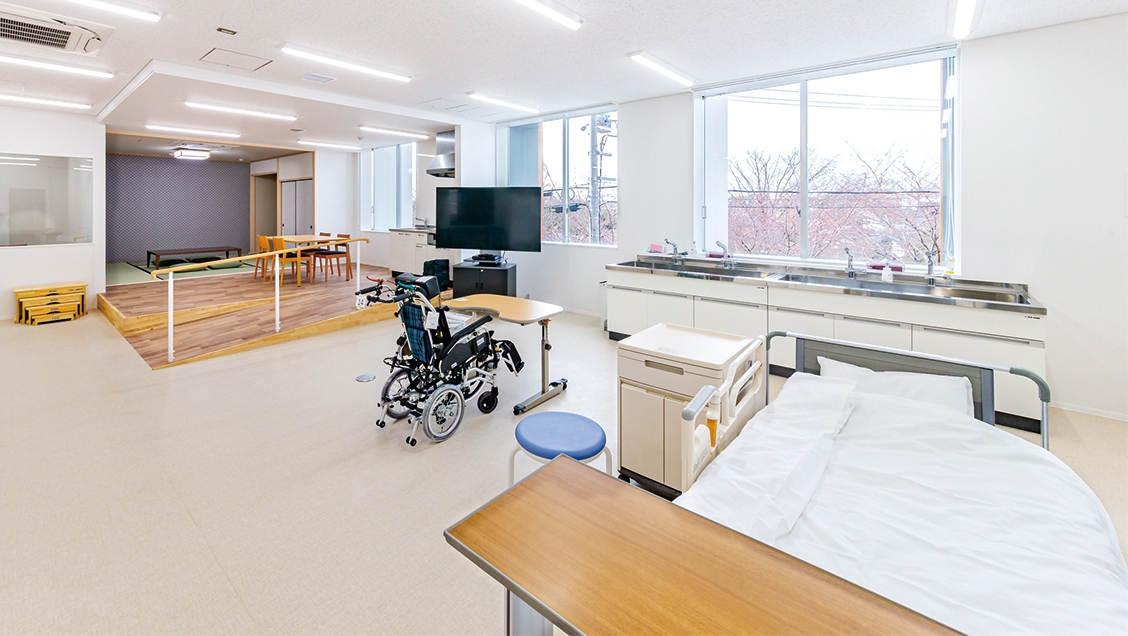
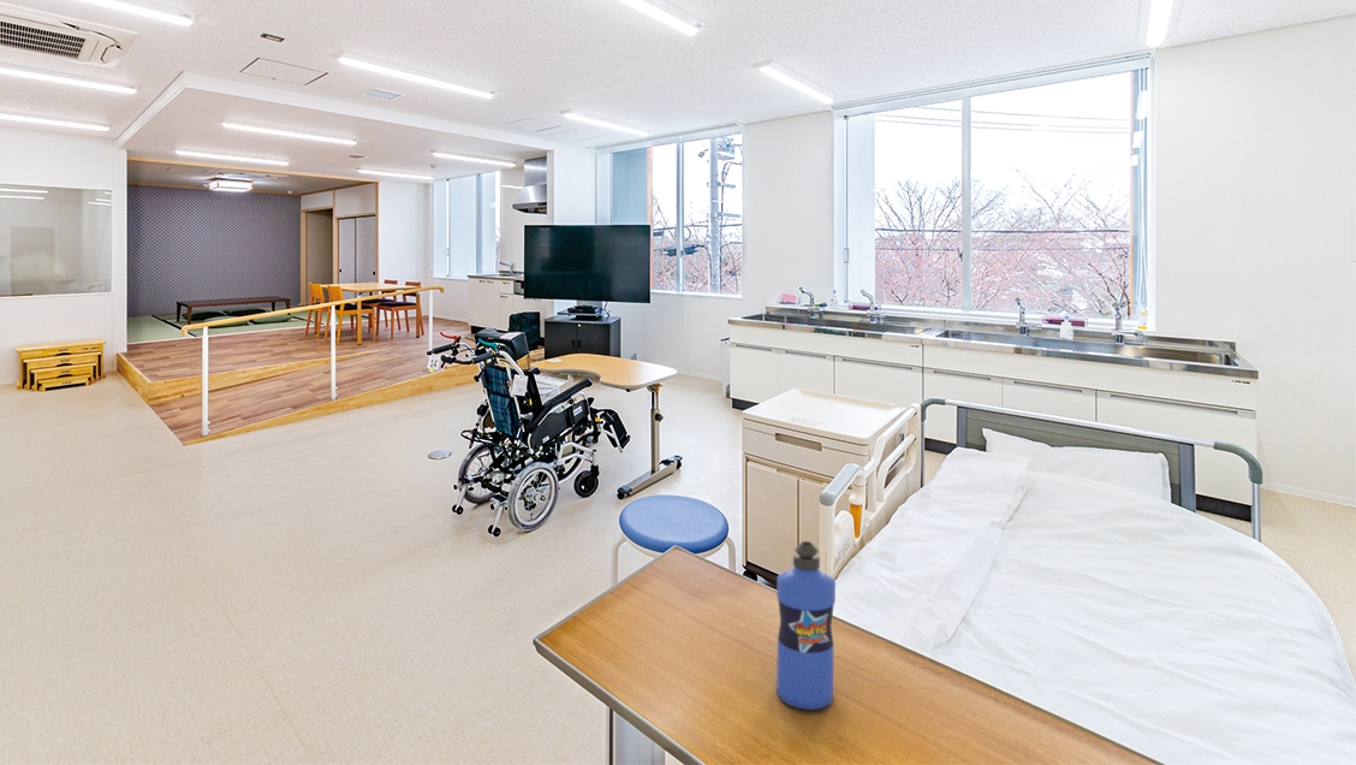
+ water bottle [775,540,837,711]
